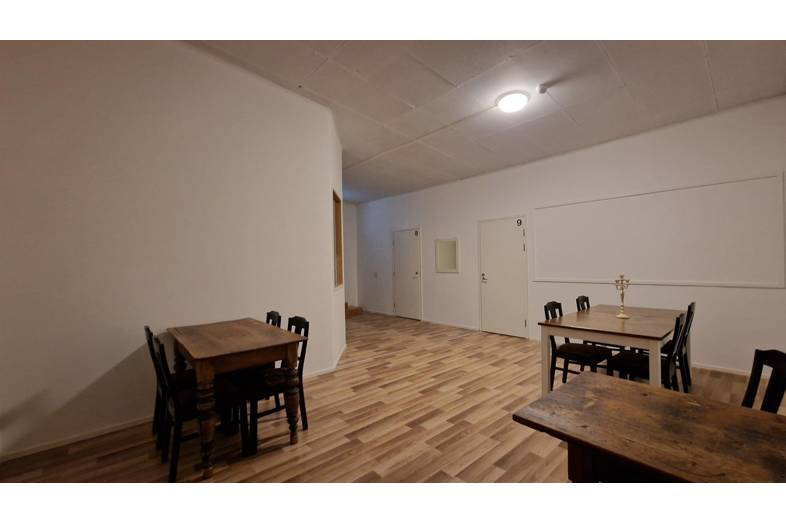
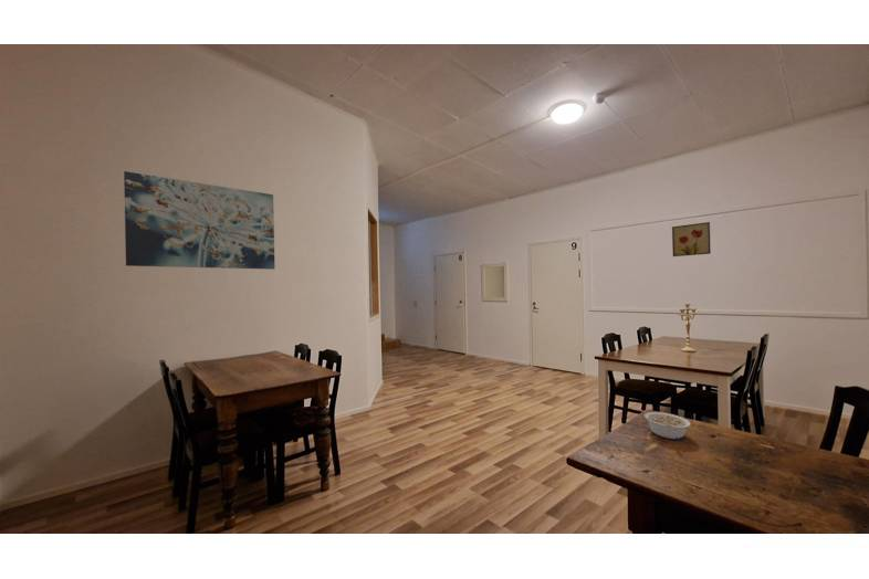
+ wall art [123,170,276,271]
+ wall art [671,221,712,257]
+ legume [643,411,692,440]
